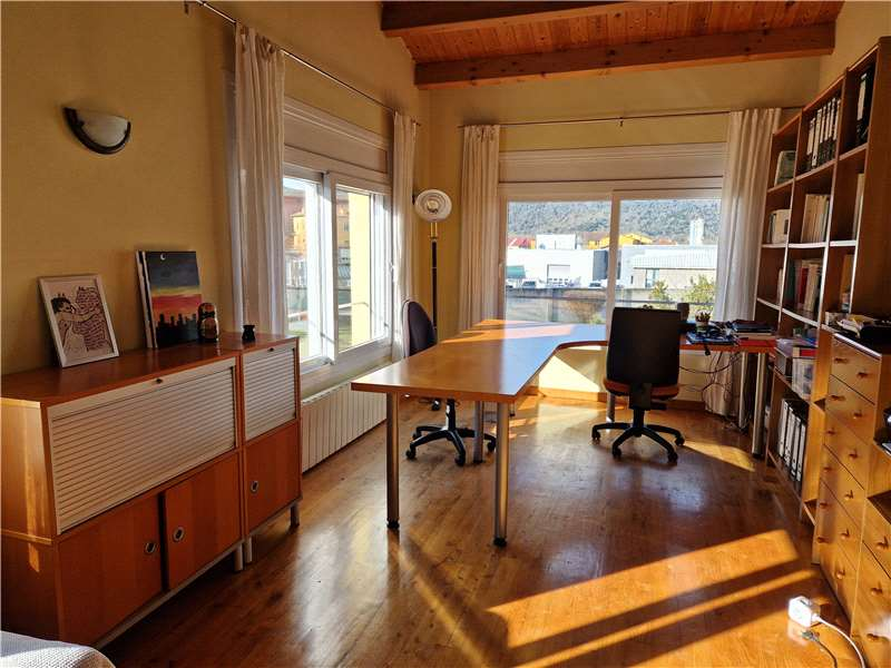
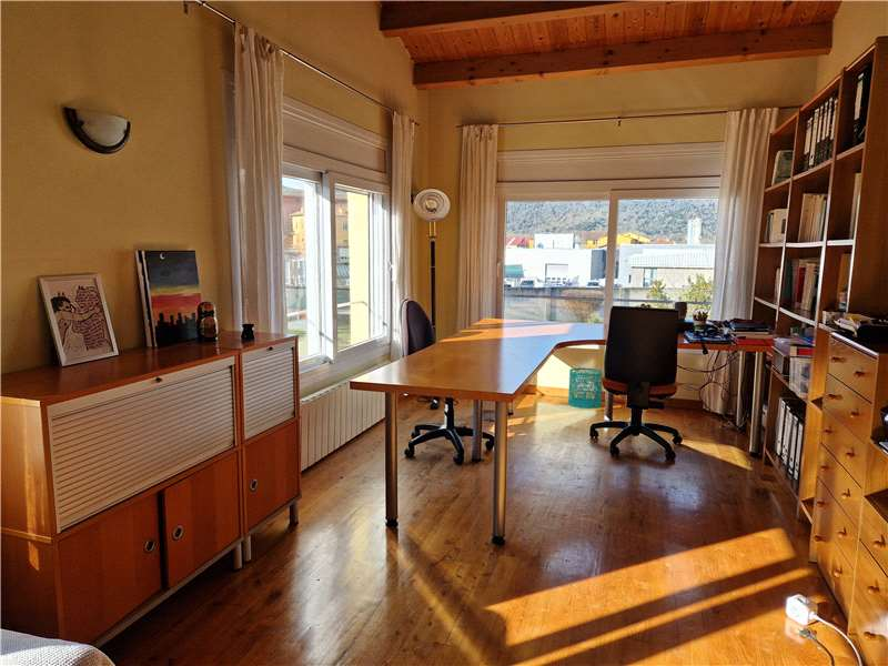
+ wastebasket [567,366,604,410]
